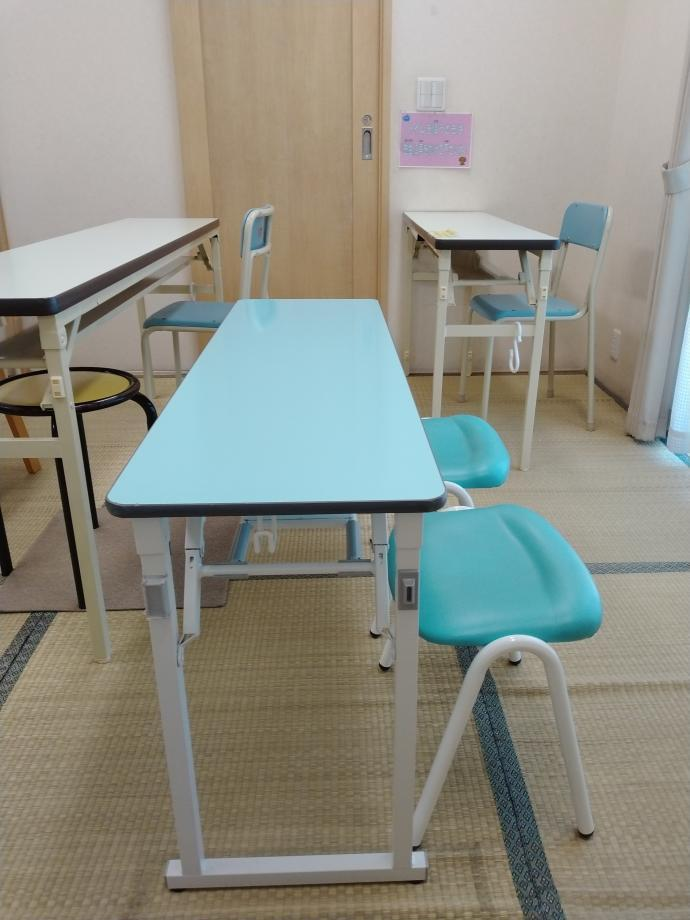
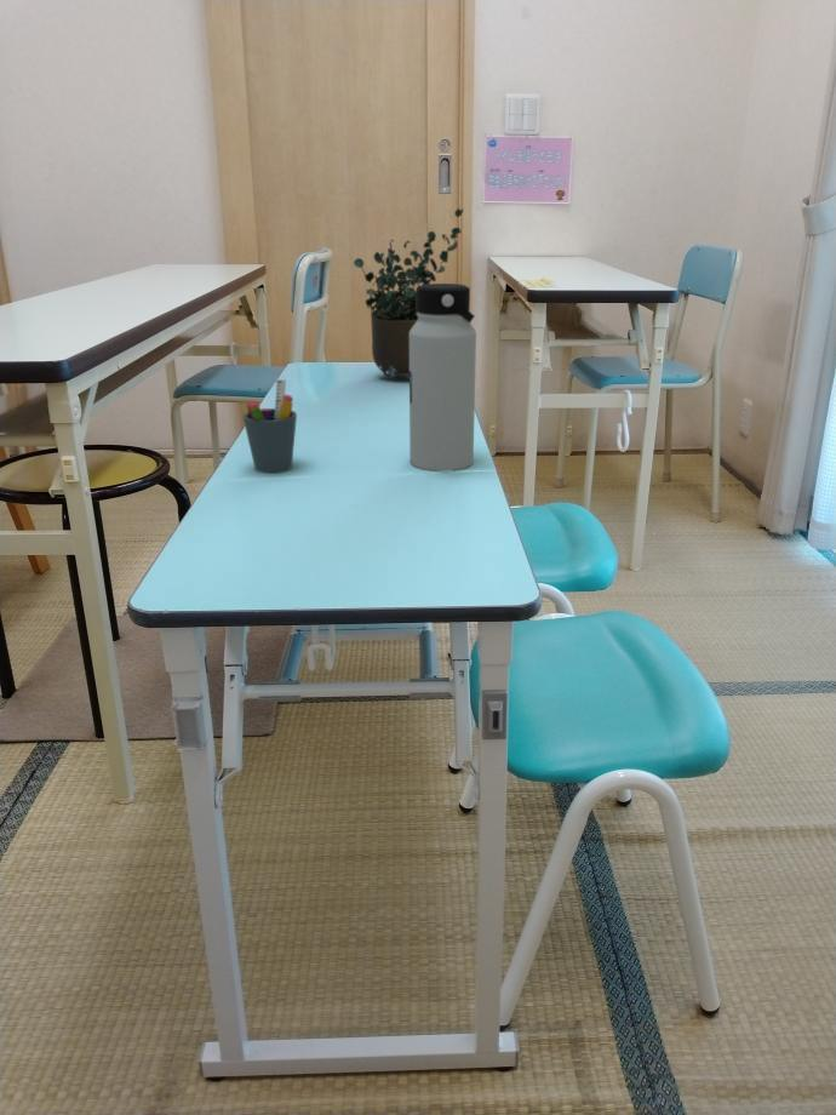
+ pen holder [241,378,298,474]
+ water bottle [408,282,477,473]
+ potted plant [353,207,464,381]
